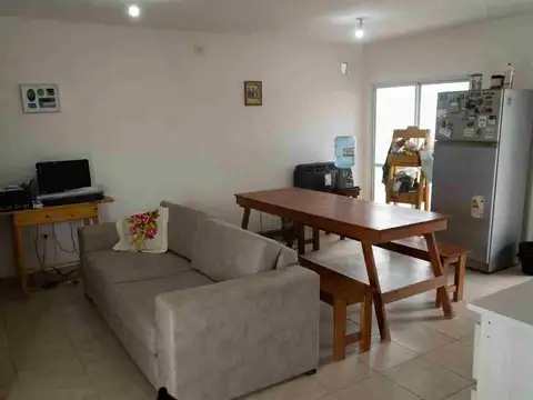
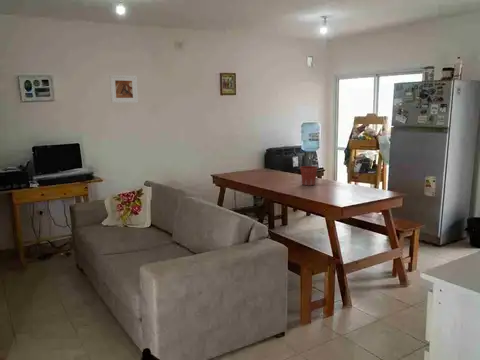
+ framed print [109,74,139,104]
+ flower pot [299,165,319,187]
